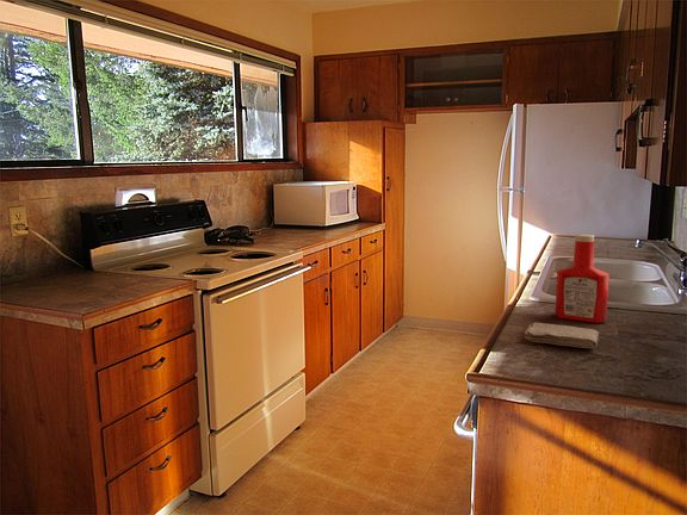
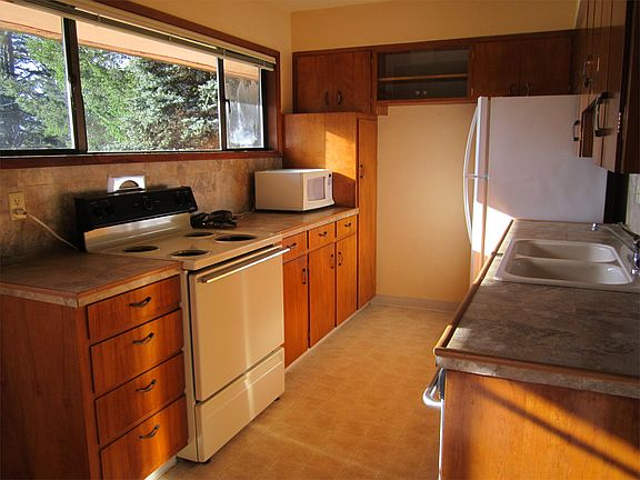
- washcloth [524,322,600,349]
- soap bottle [553,234,611,324]
